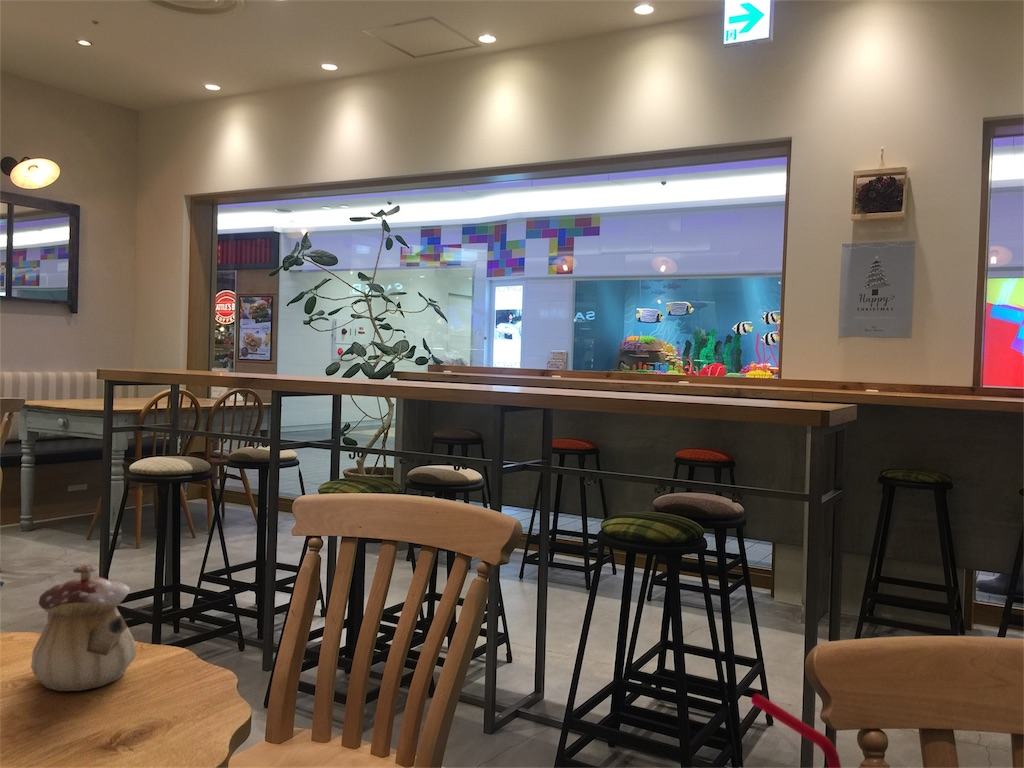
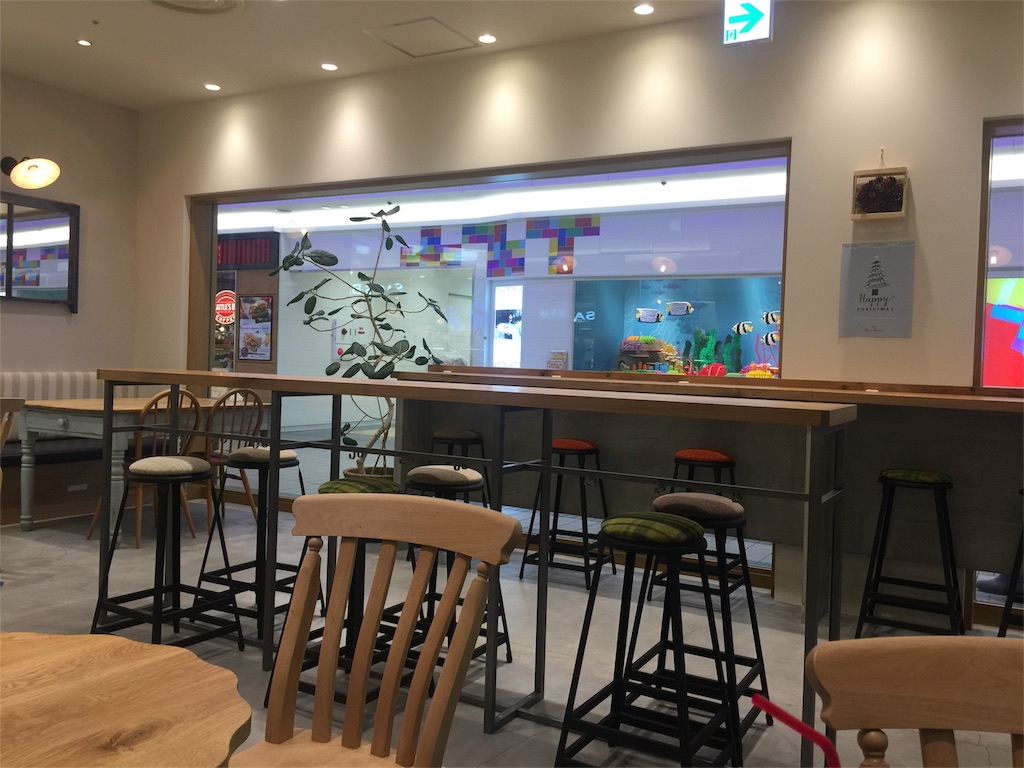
- teapot [30,563,137,692]
